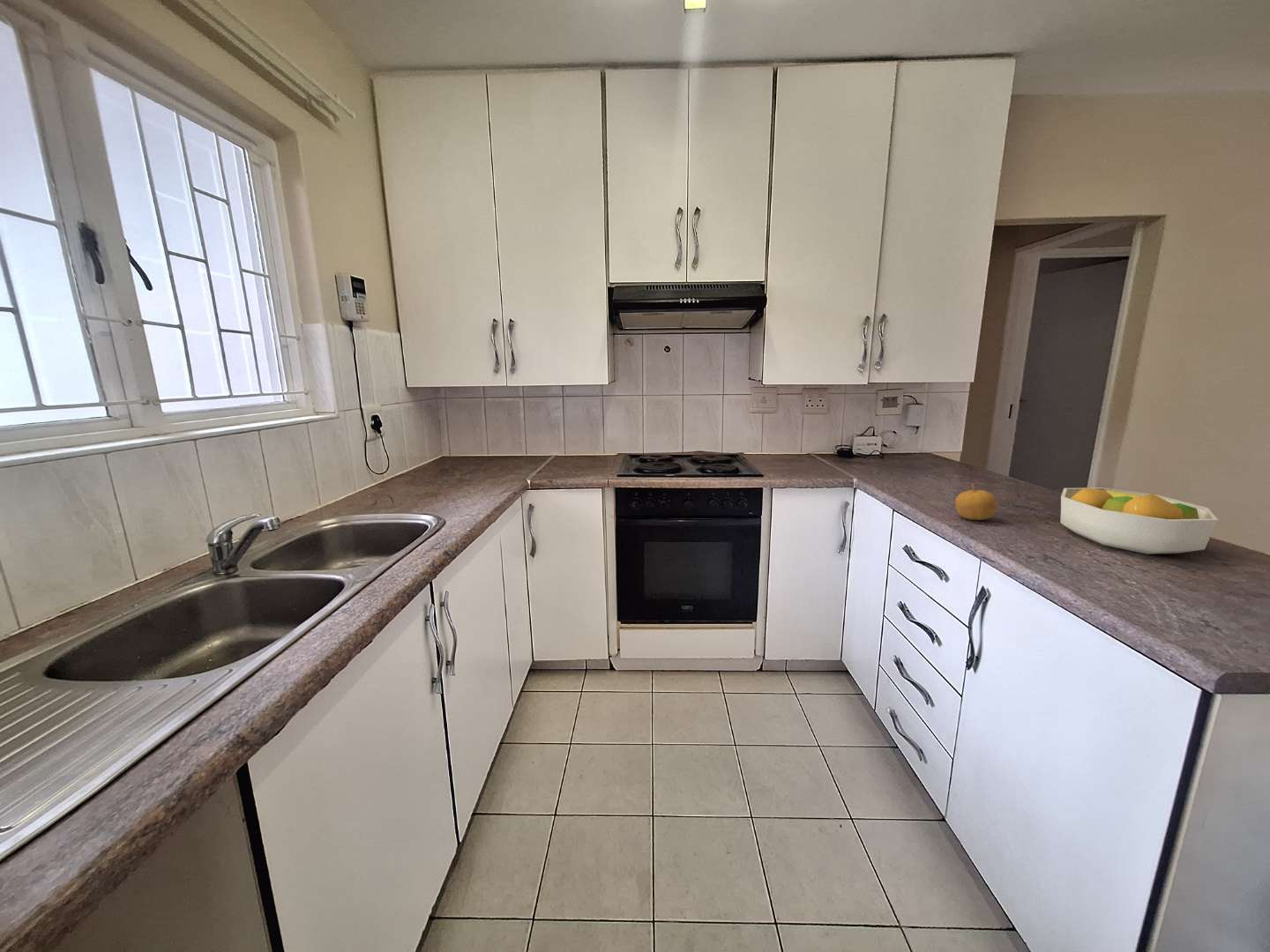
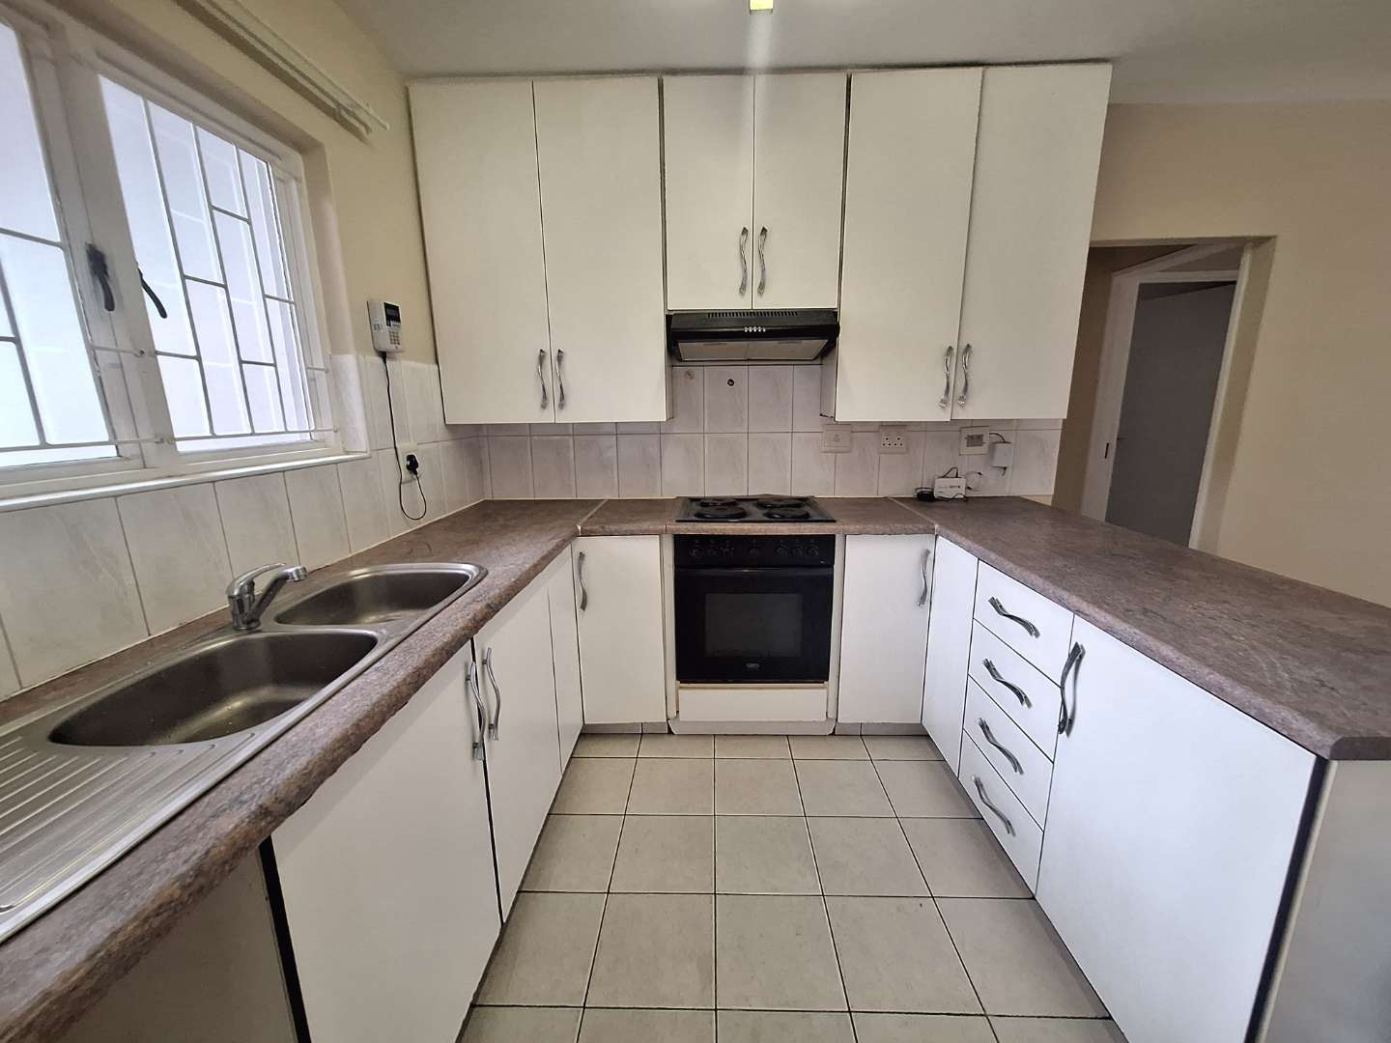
- fruit bowl [1059,487,1219,554]
- fruit [954,483,997,521]
